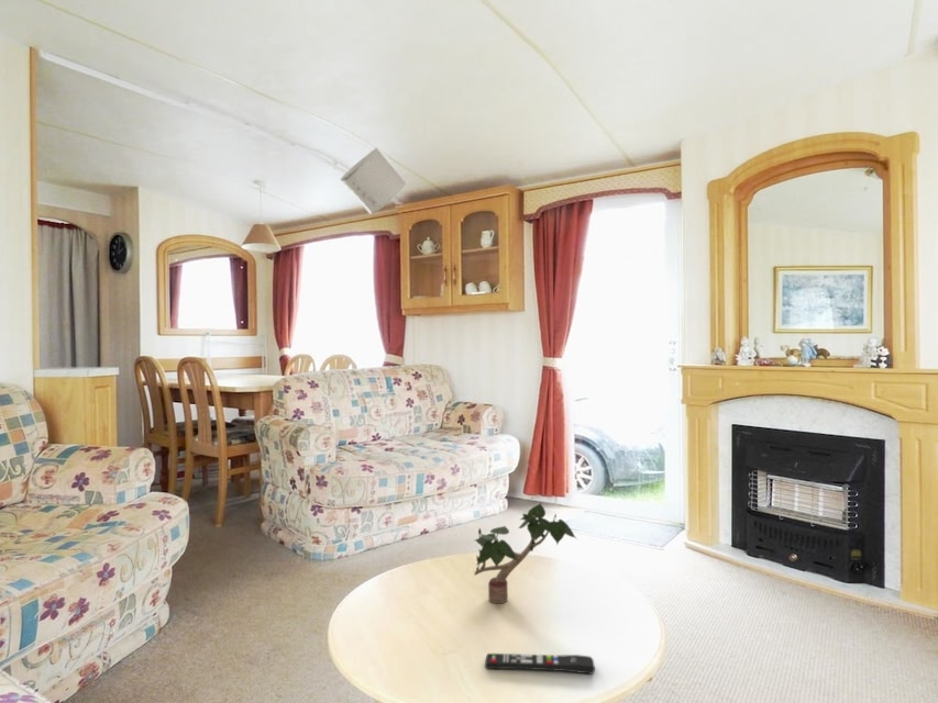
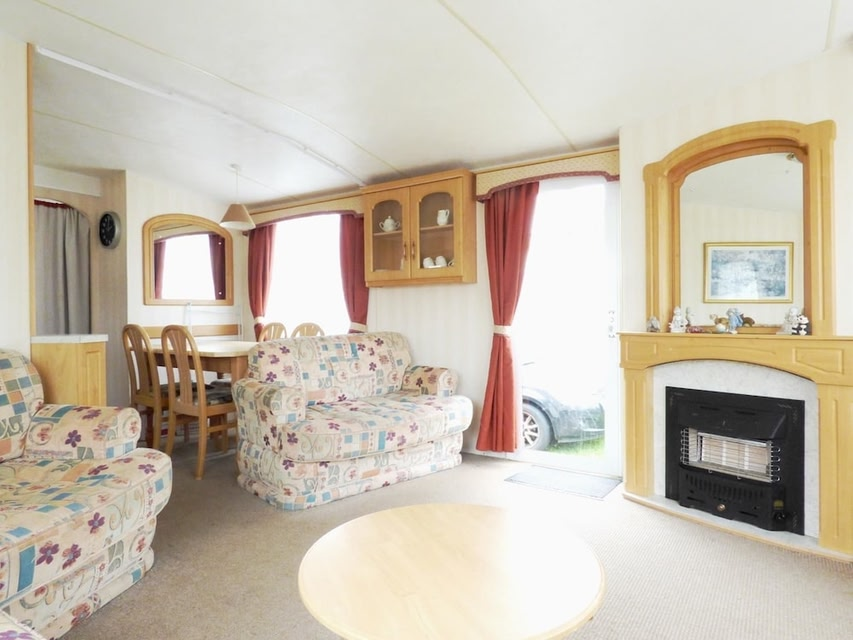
- potted plant [473,502,578,604]
- remote control [484,652,596,676]
- toilet paper roll [340,147,407,215]
